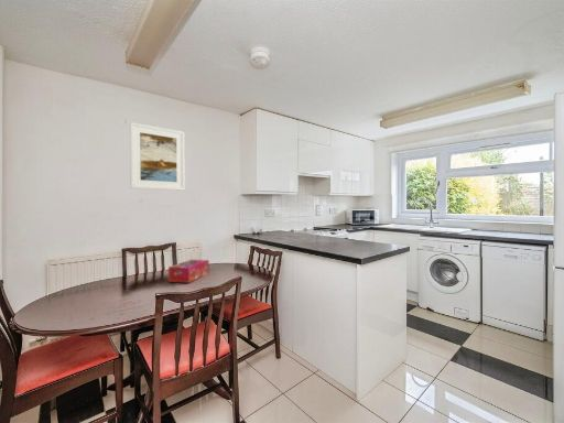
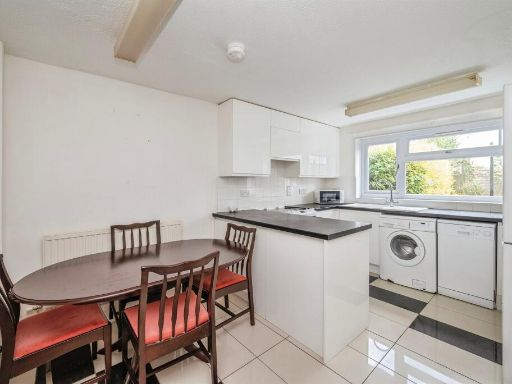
- tissue box [167,258,210,284]
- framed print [129,121,186,192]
